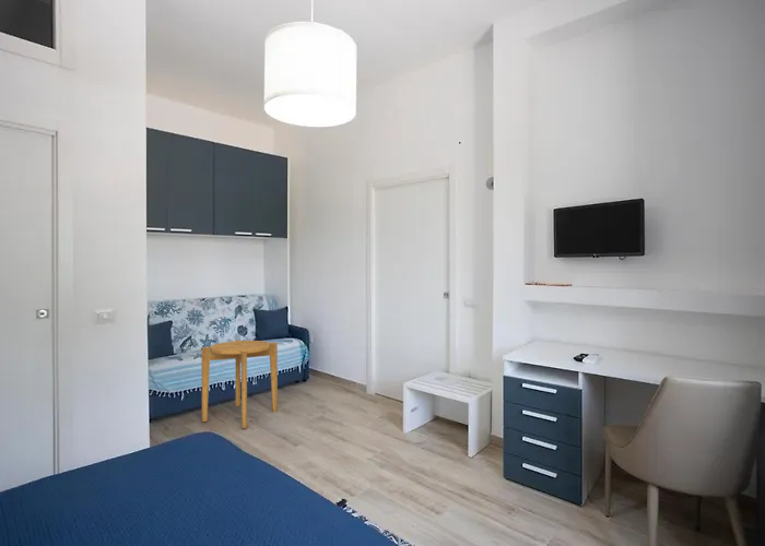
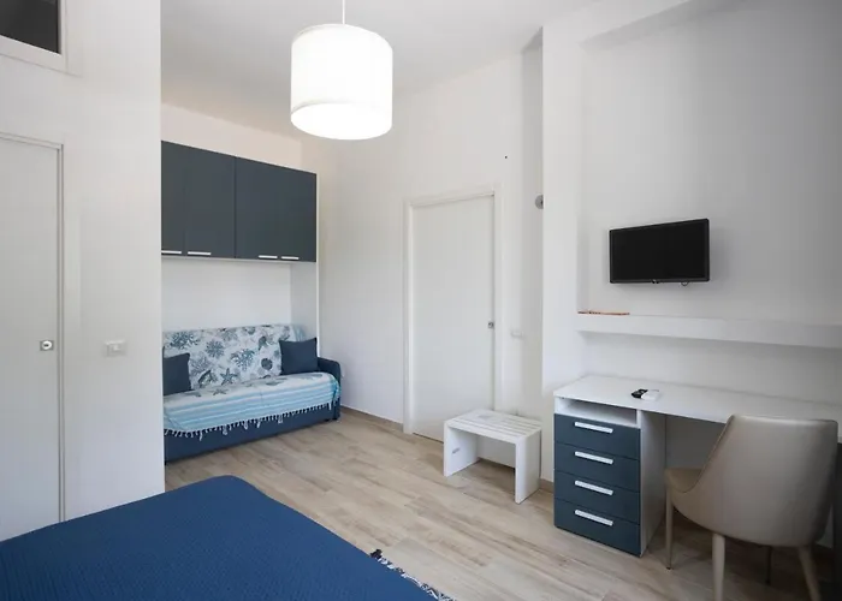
- side table [201,339,279,429]
